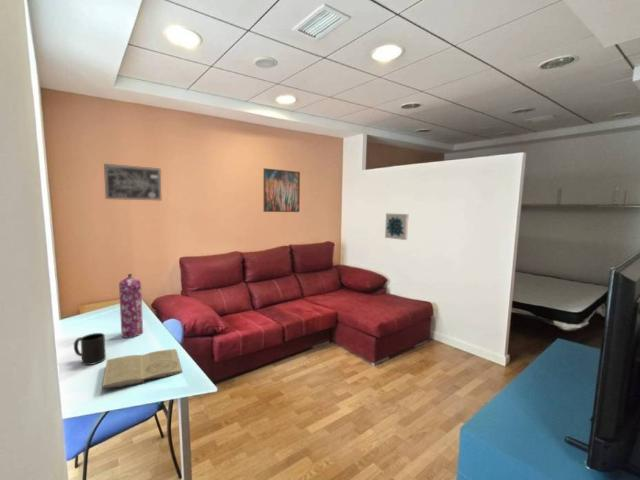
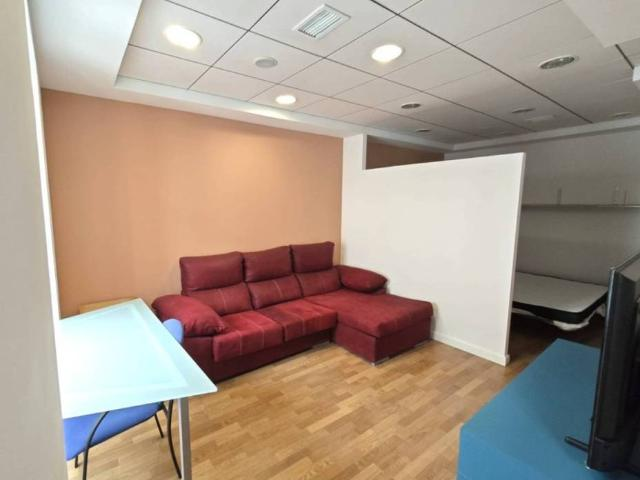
- mug [73,332,107,366]
- book [101,348,183,391]
- gas cylinder [118,273,144,339]
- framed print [263,167,301,213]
- wall art [103,163,162,201]
- wall art [384,212,409,241]
